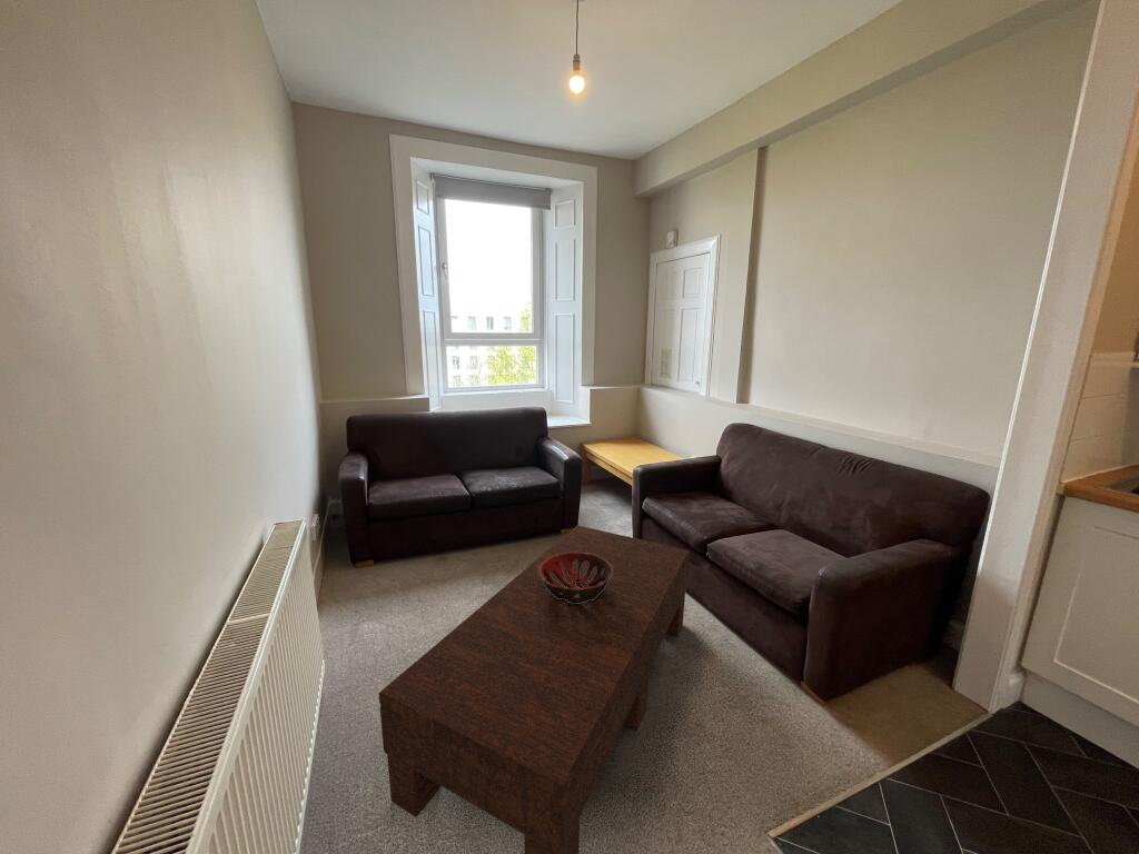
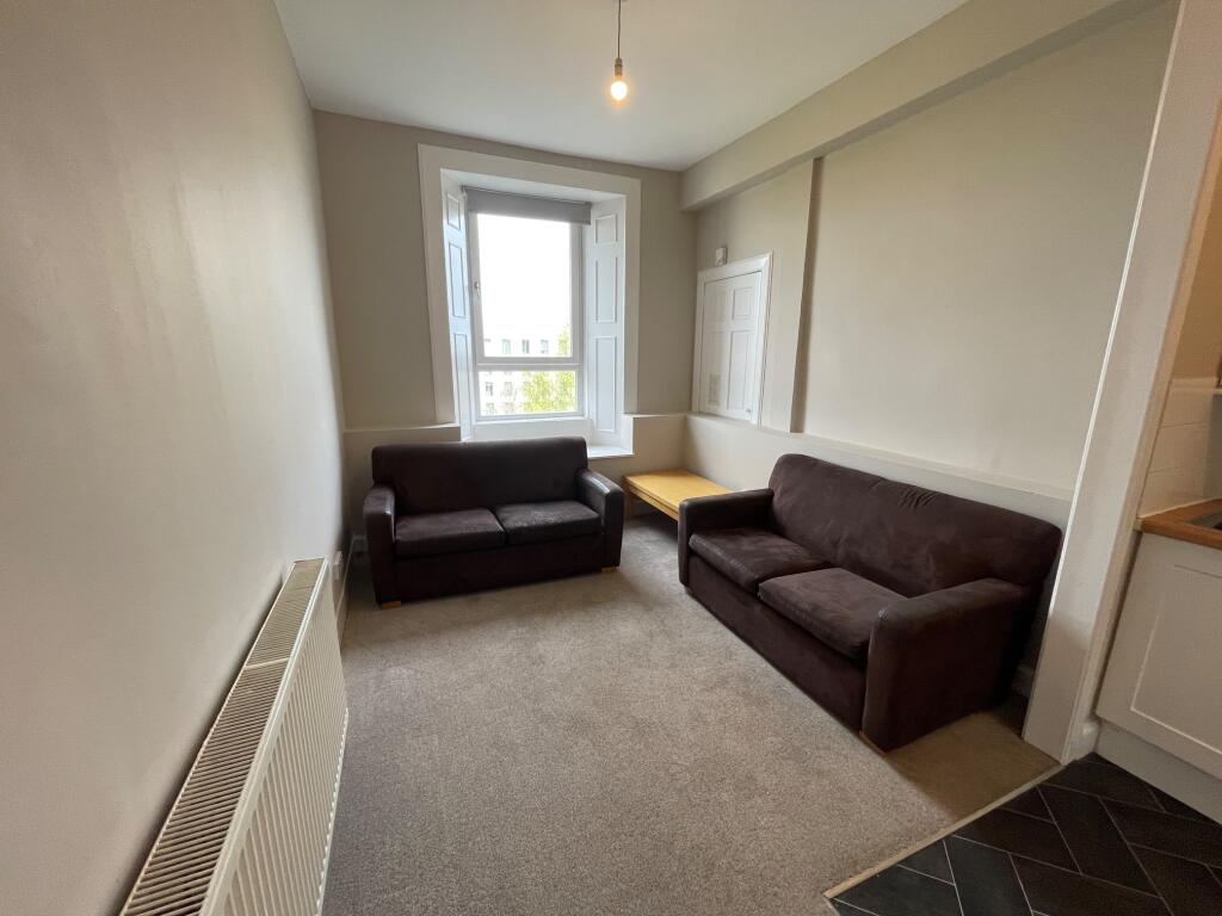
- decorative bowl [537,552,613,604]
- coffee table [378,525,691,854]
